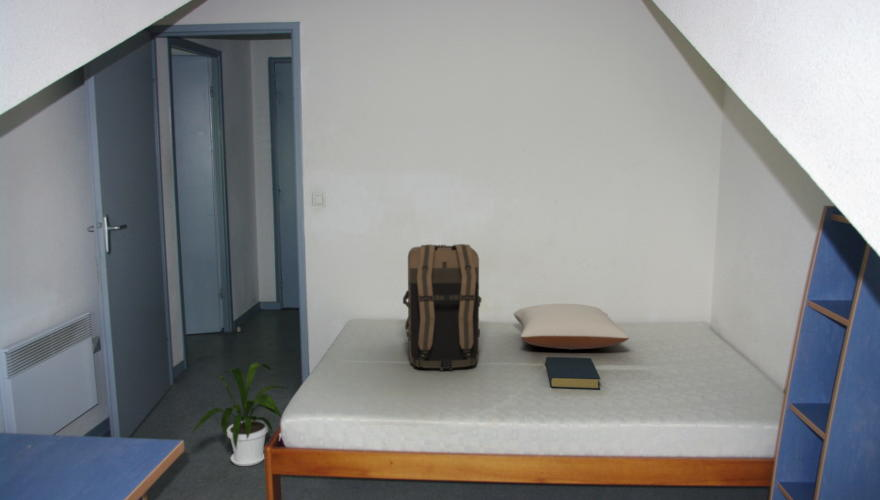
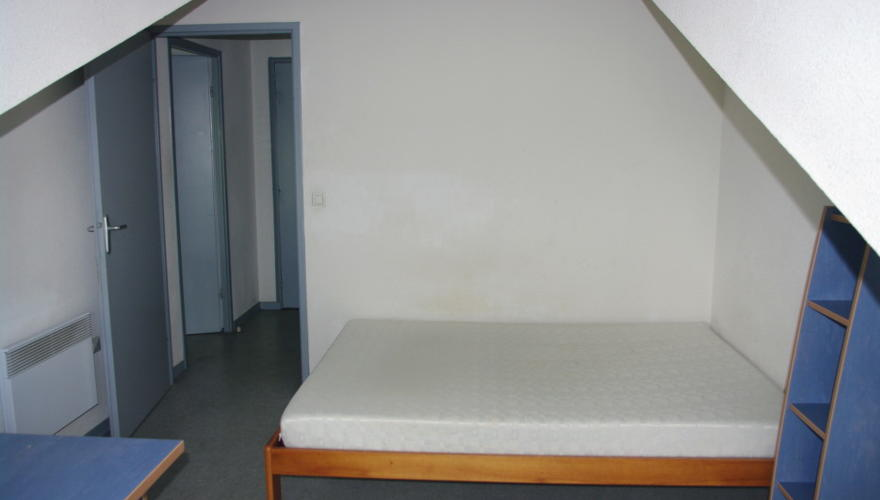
- hardback book [545,356,601,390]
- backpack [402,243,482,370]
- pillow [512,303,631,351]
- house plant [191,362,290,467]
